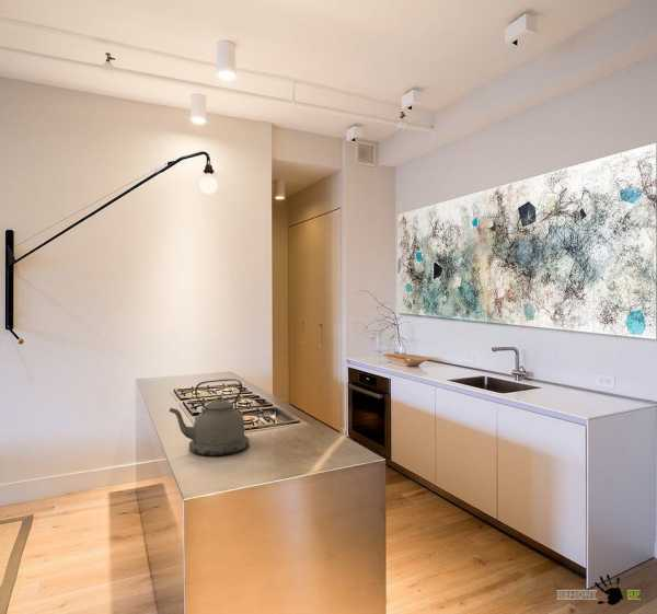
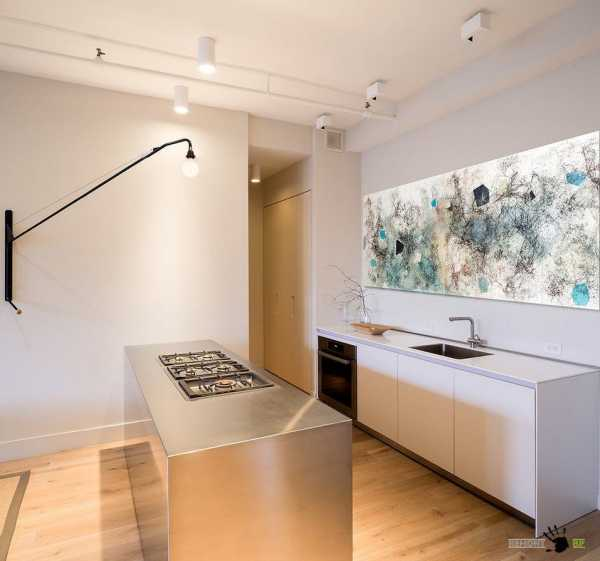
- kettle [169,378,251,456]
